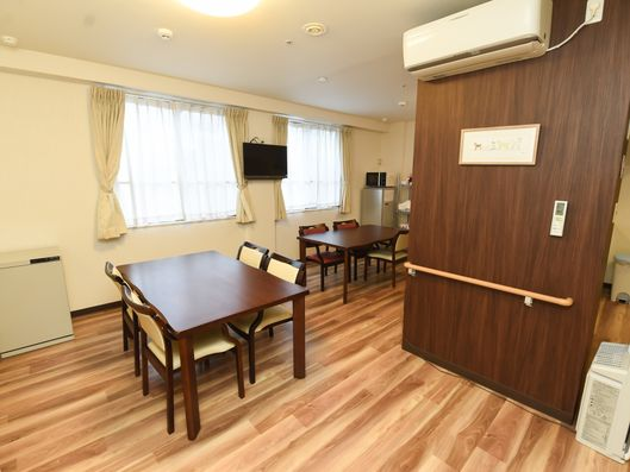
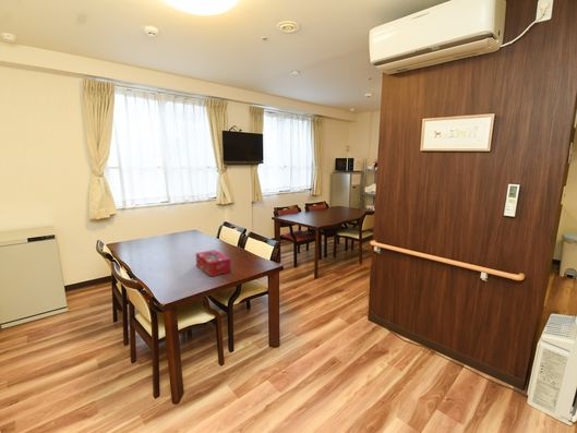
+ tissue box [195,249,232,277]
